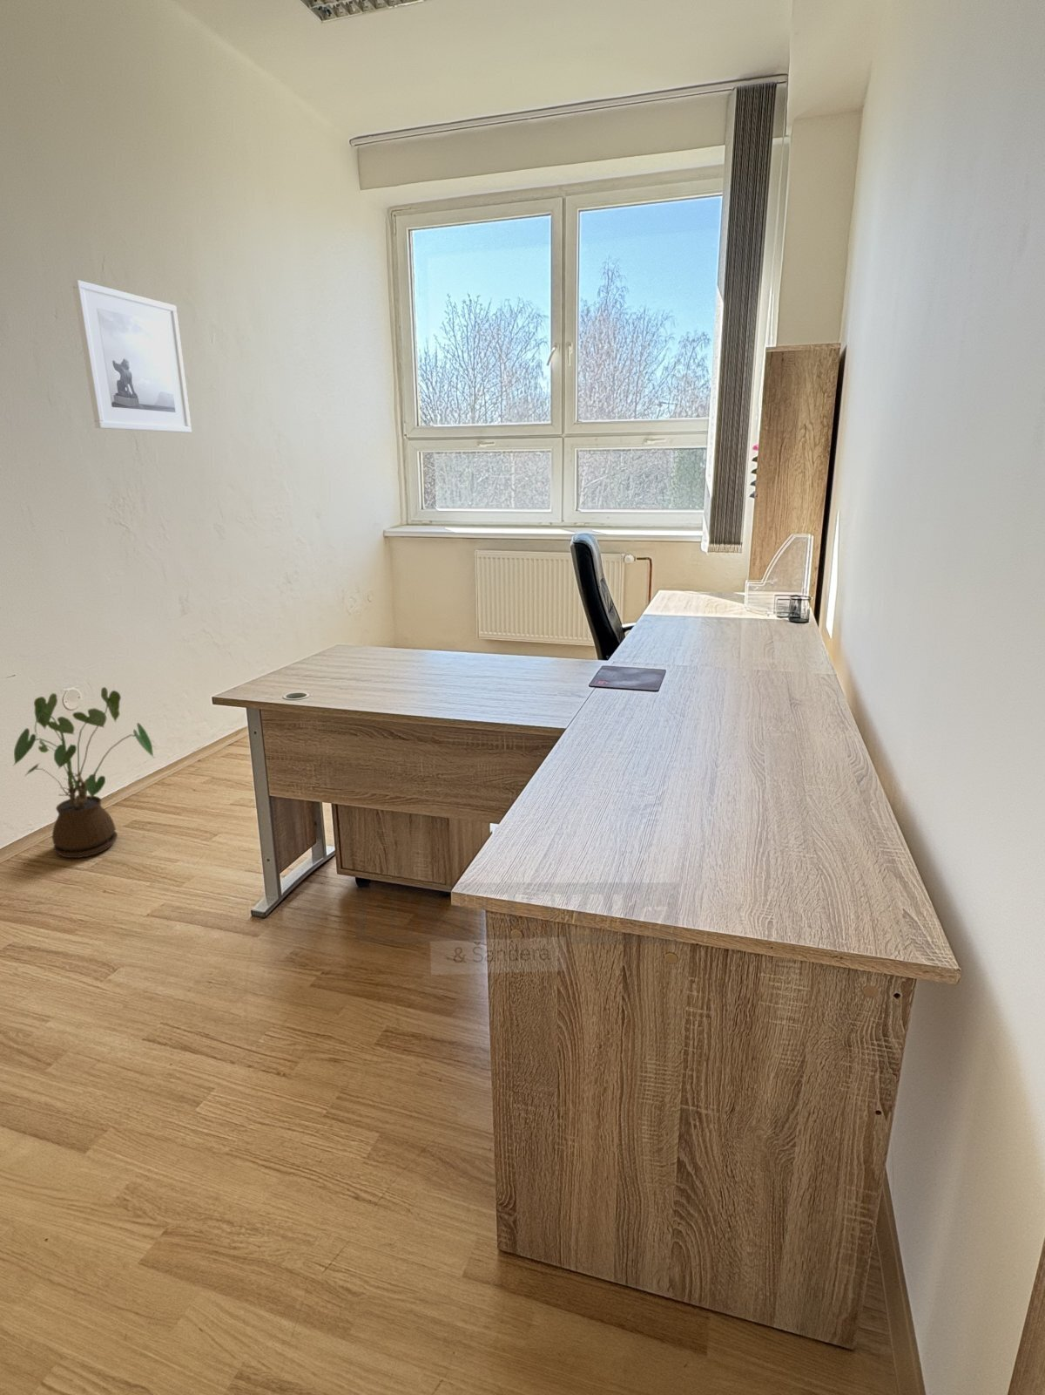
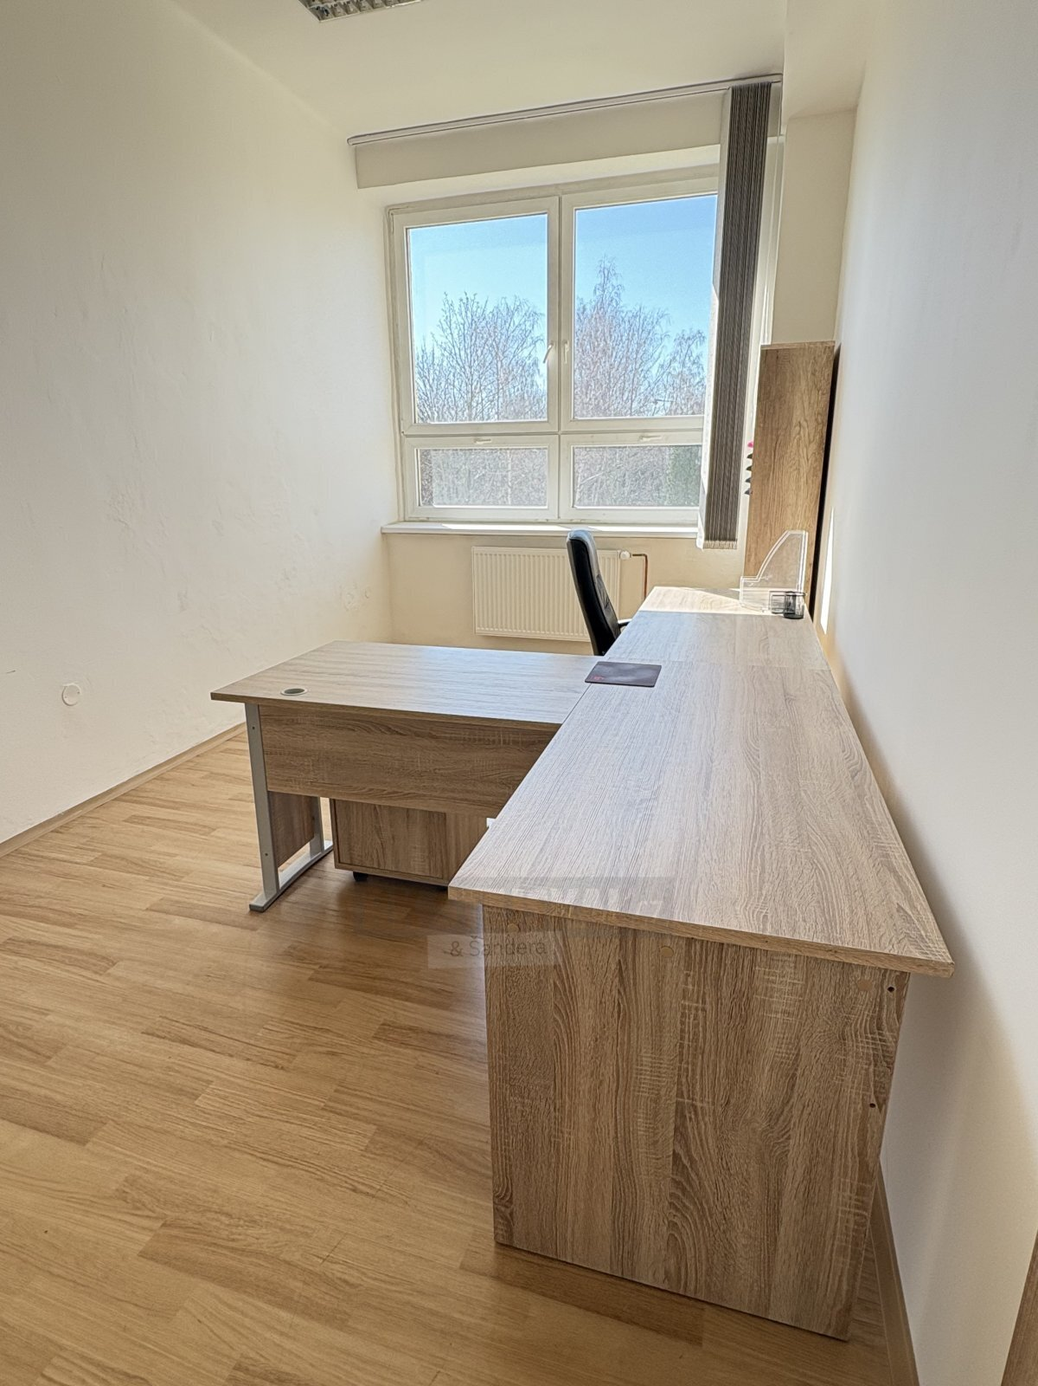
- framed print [71,279,192,433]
- house plant [12,687,155,859]
